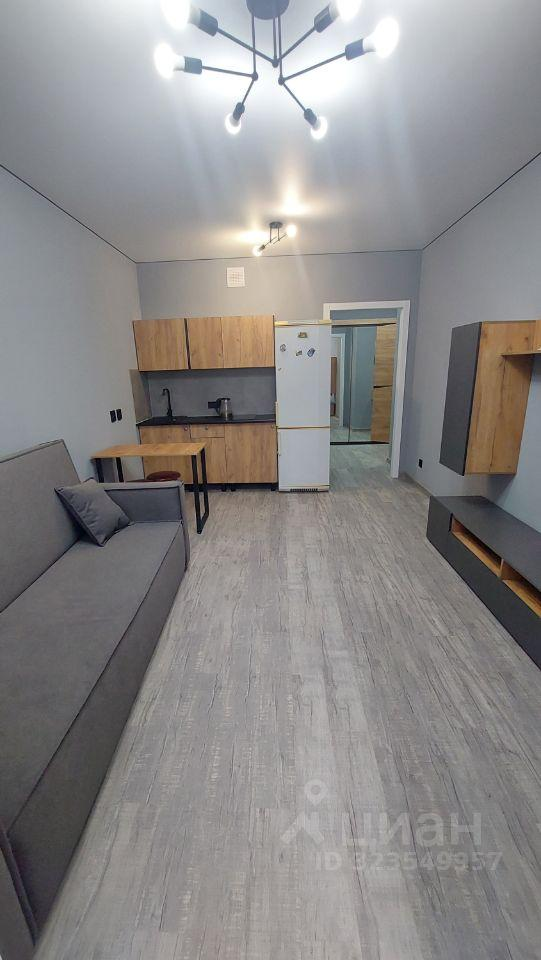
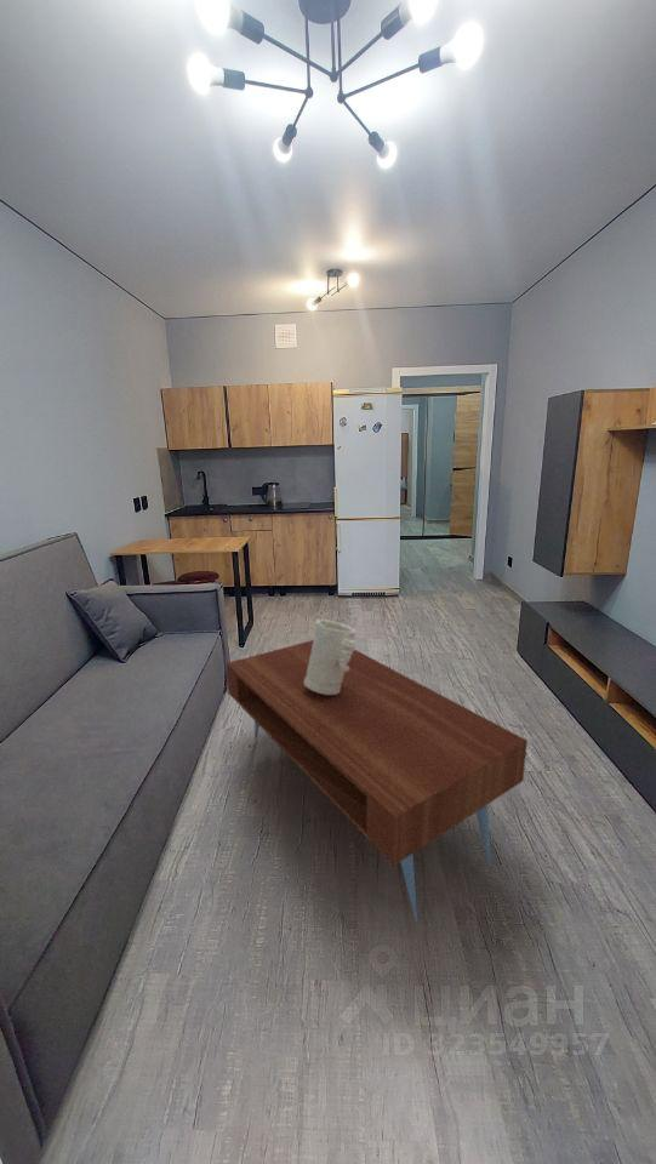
+ decorative vase [304,618,358,695]
+ coffee table [226,639,529,926]
